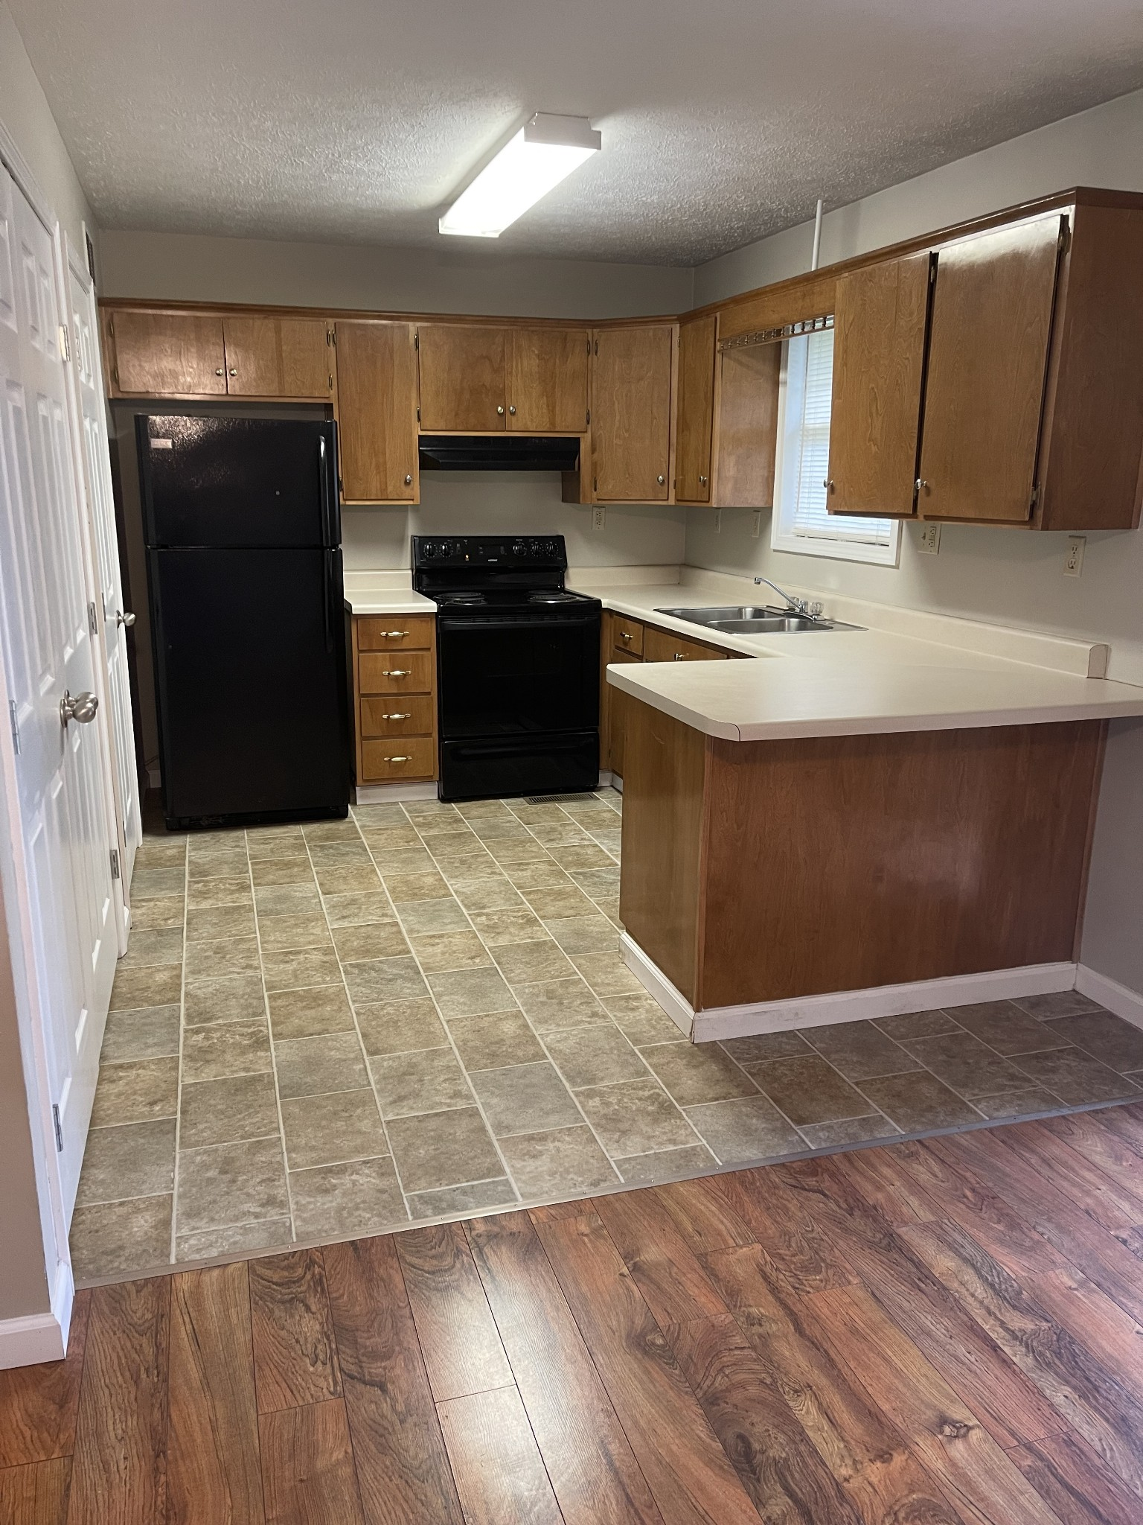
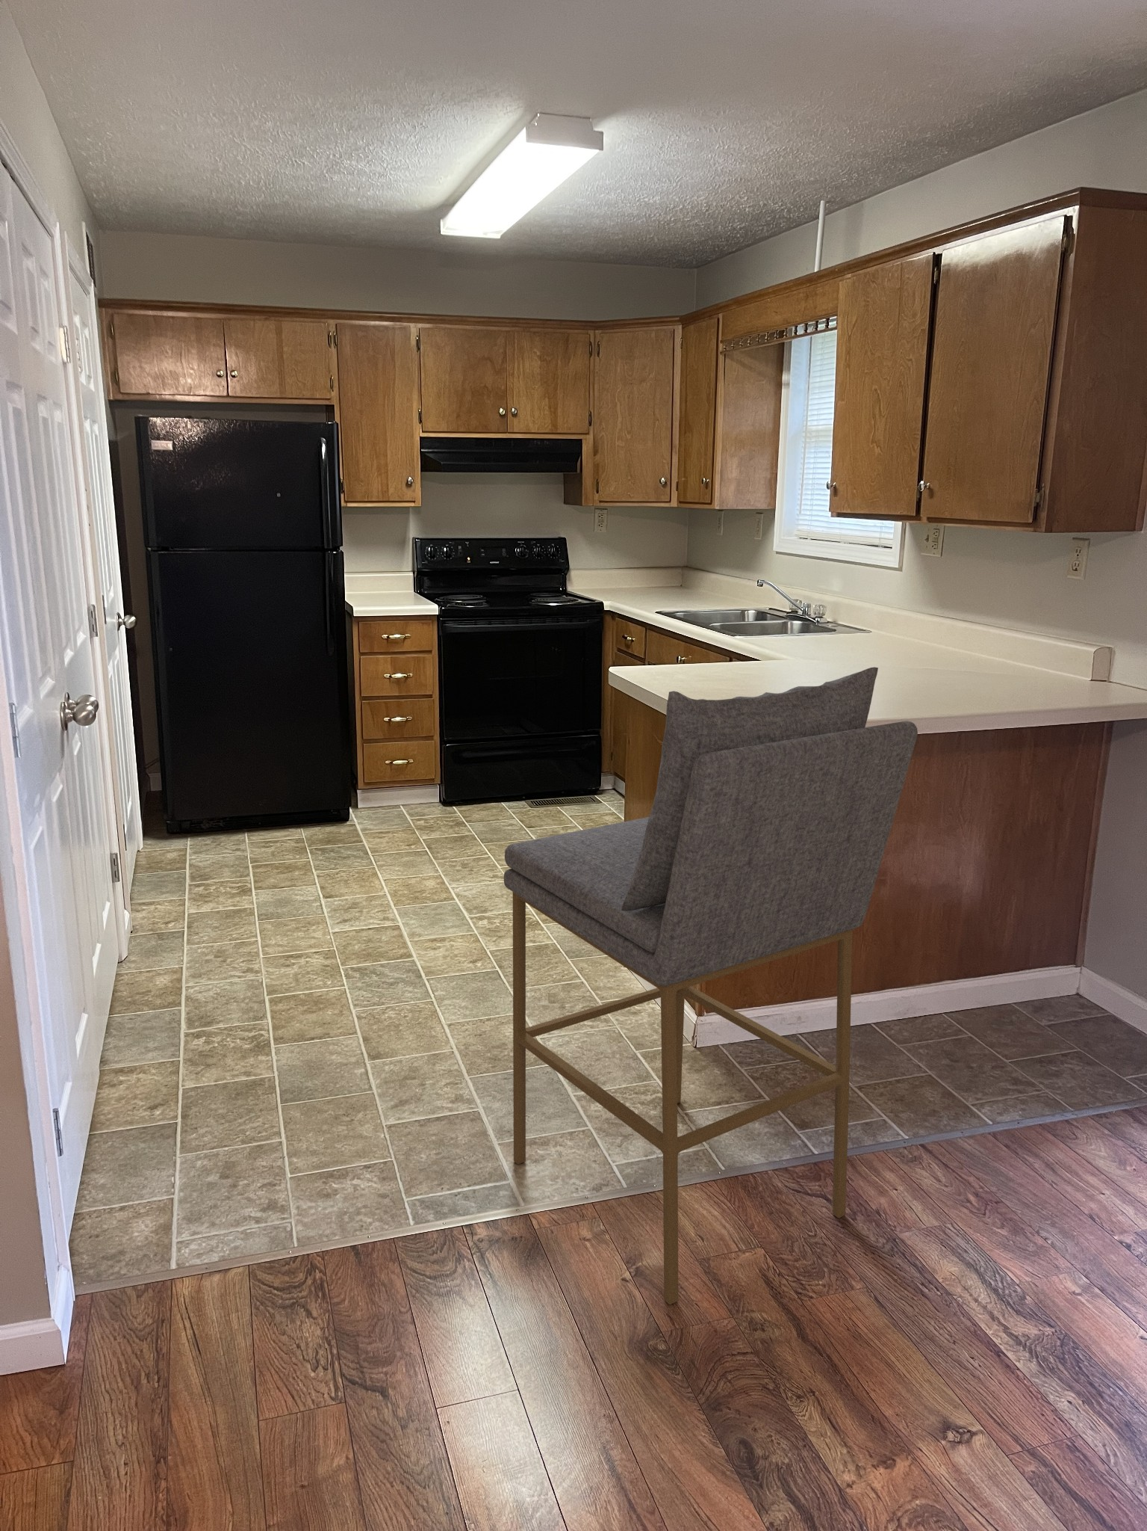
+ bar stool [504,667,918,1306]
